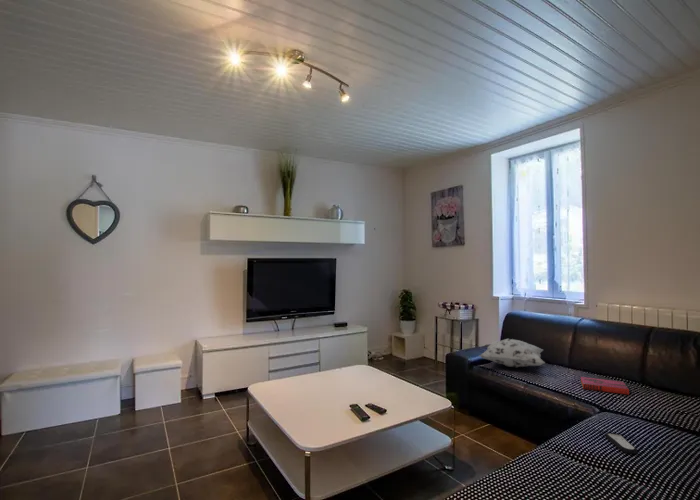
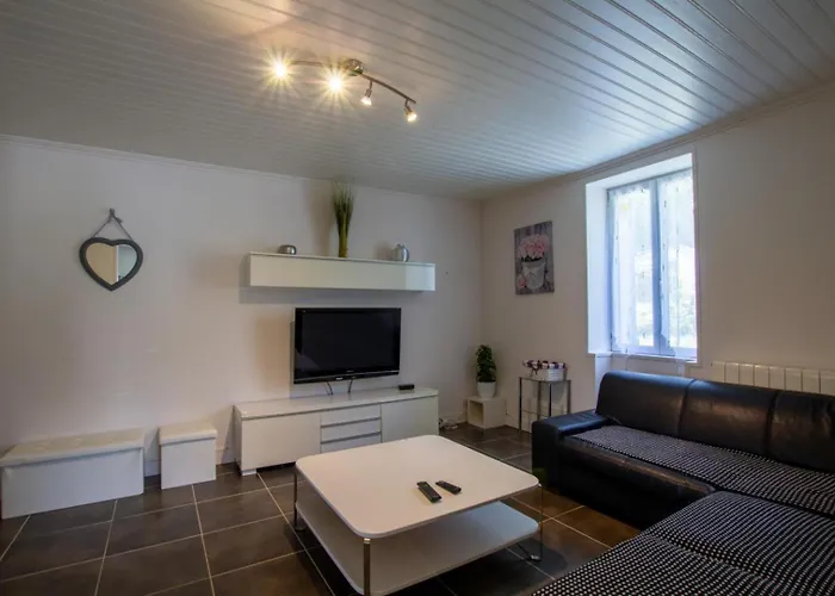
- decorative pillow [478,338,546,369]
- hardback book [580,376,630,396]
- remote control [604,432,638,455]
